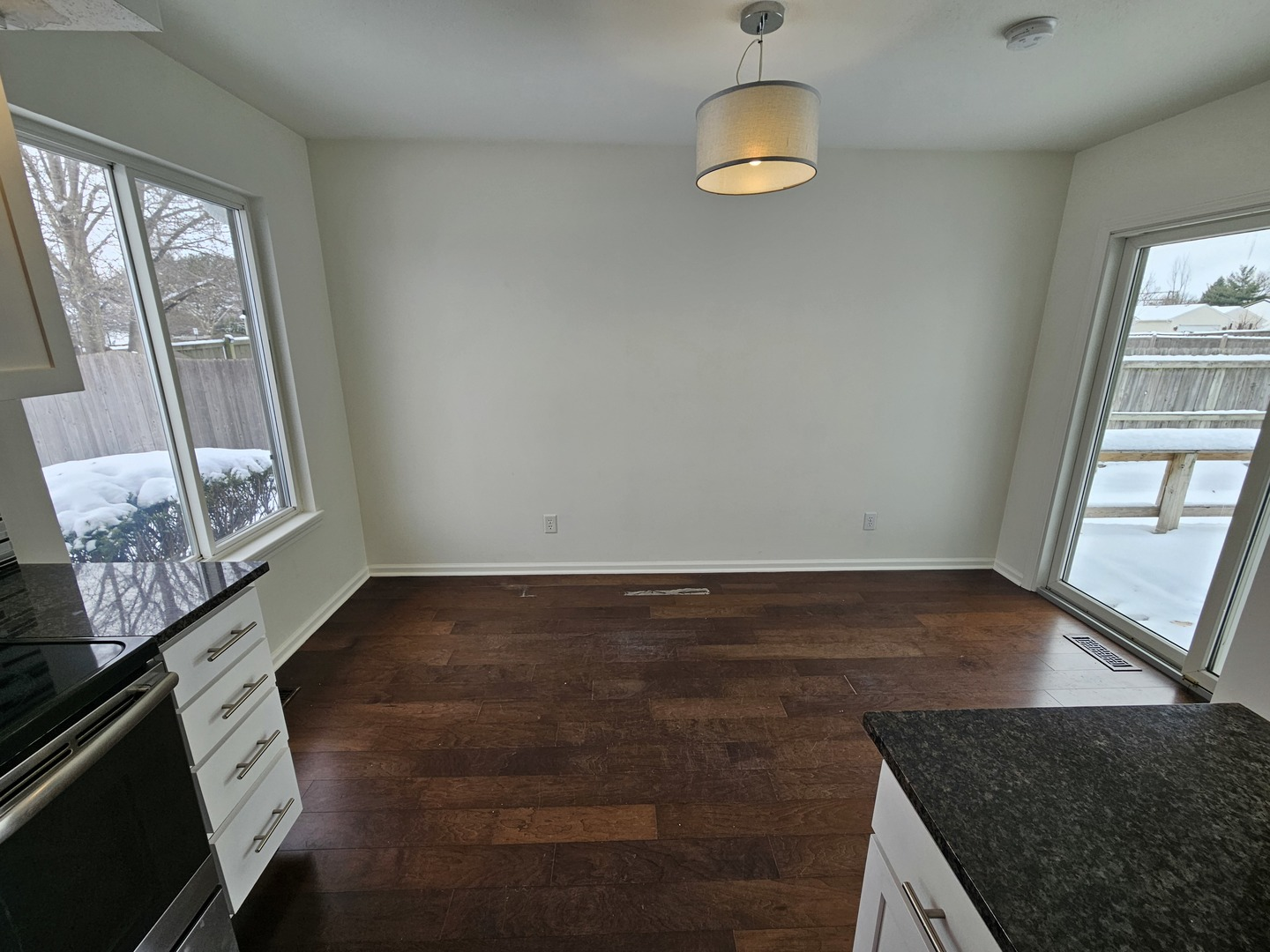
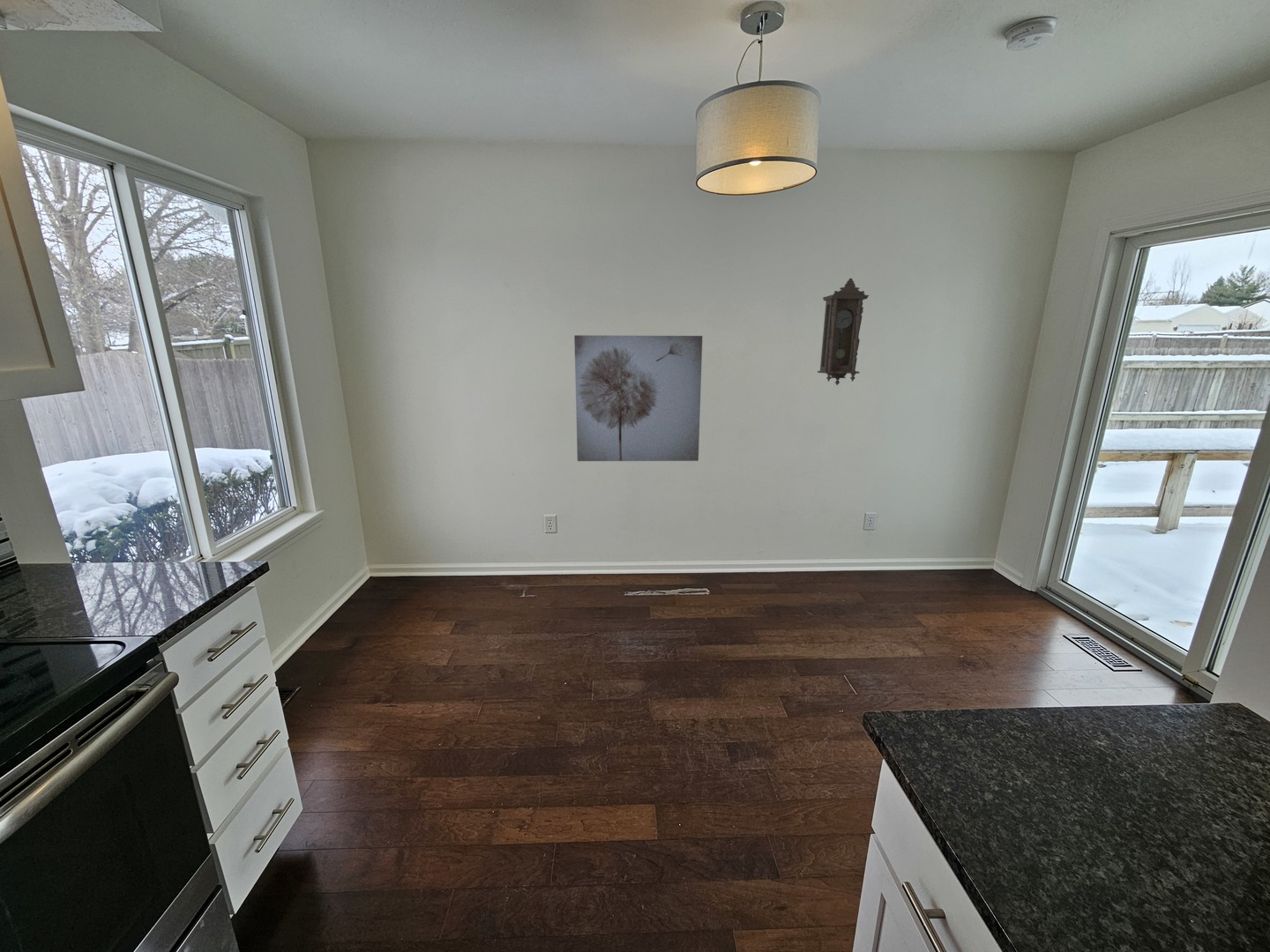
+ pendulum clock [817,278,870,386]
+ wall art [573,334,703,462]
